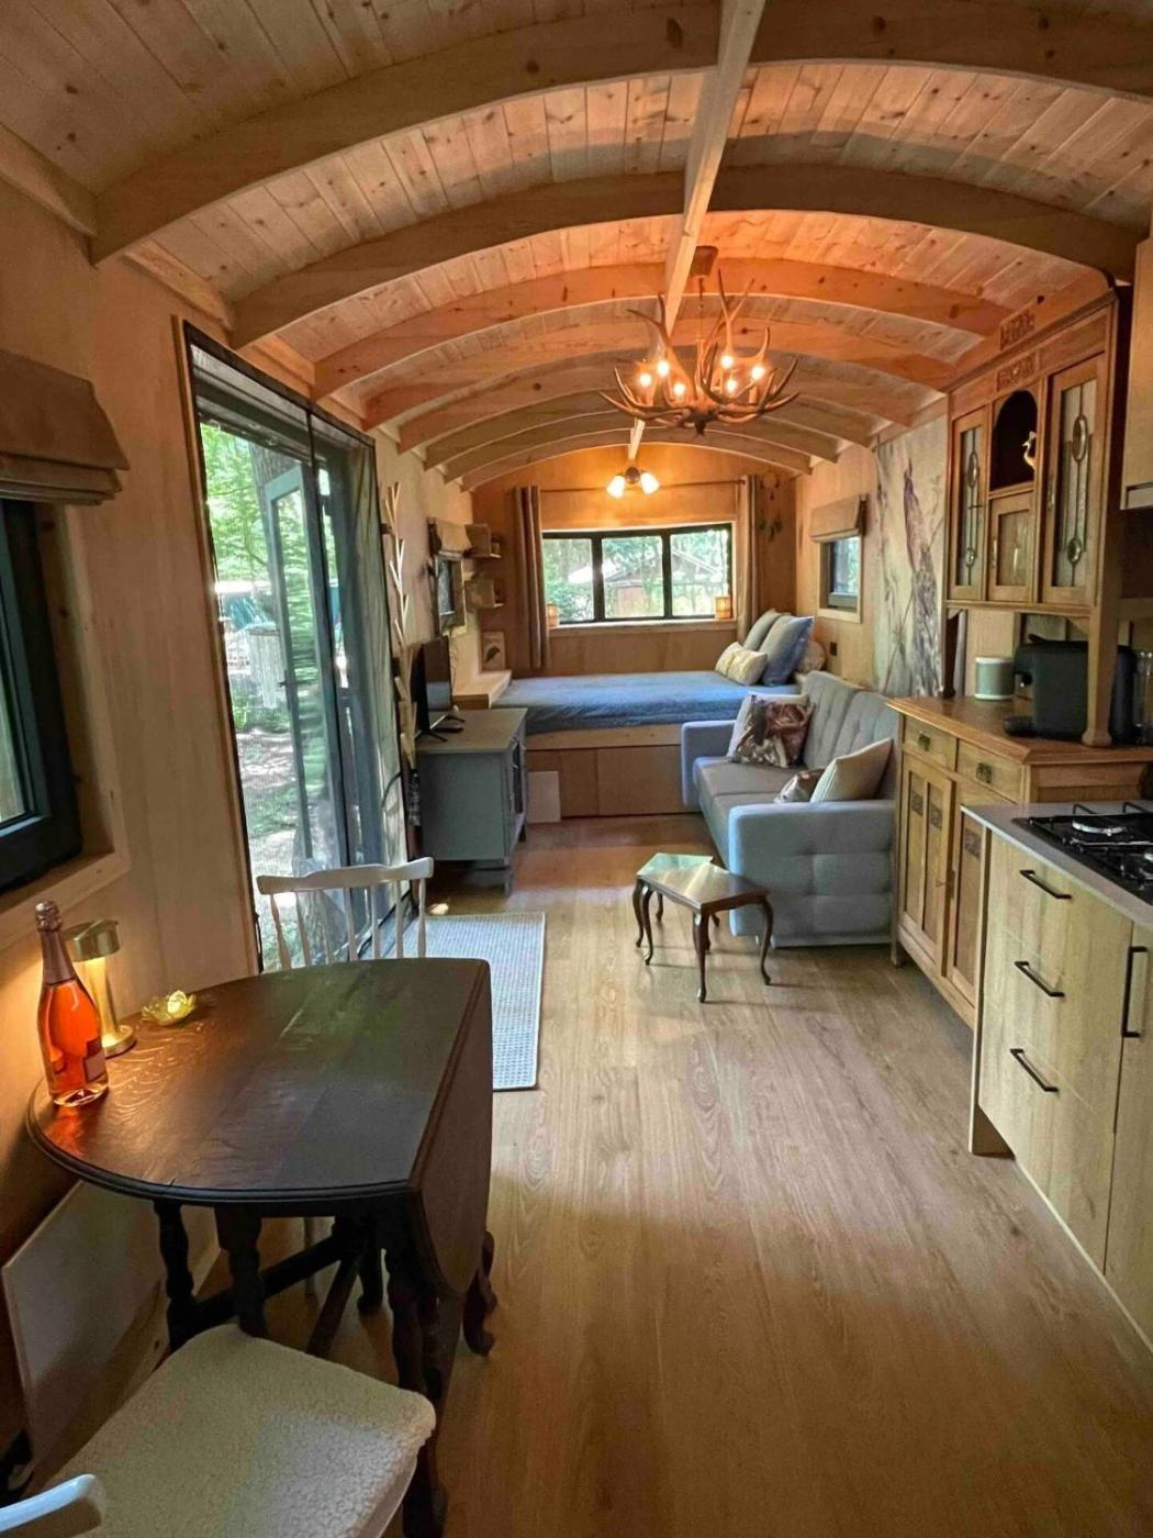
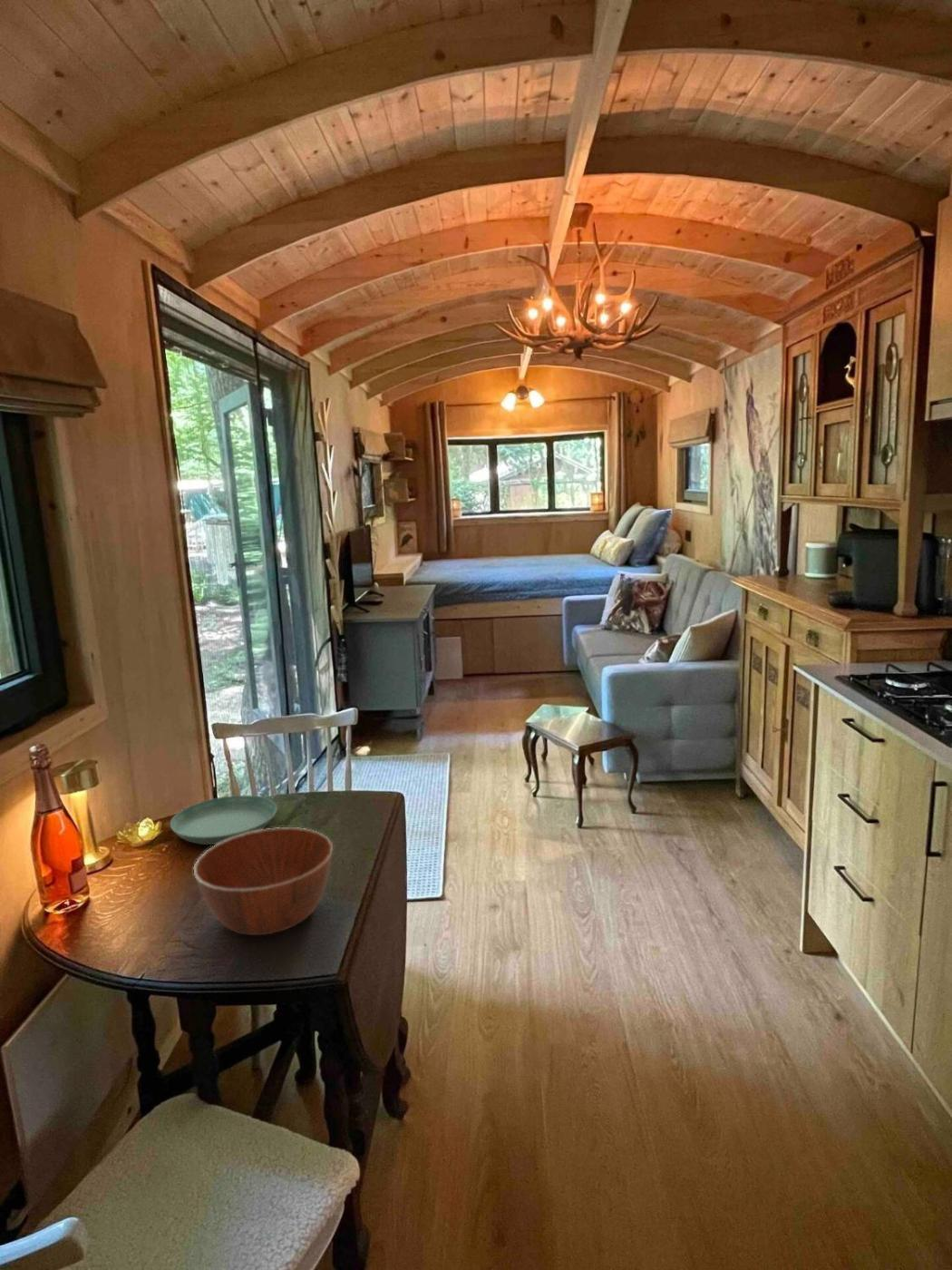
+ saucer [170,795,277,845]
+ bowl [193,826,334,936]
